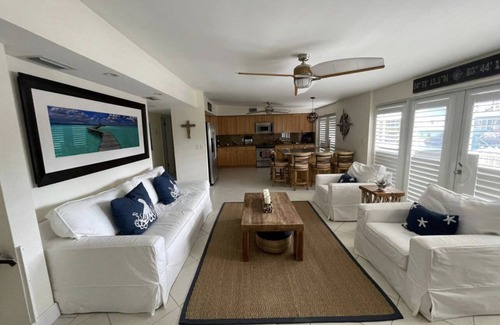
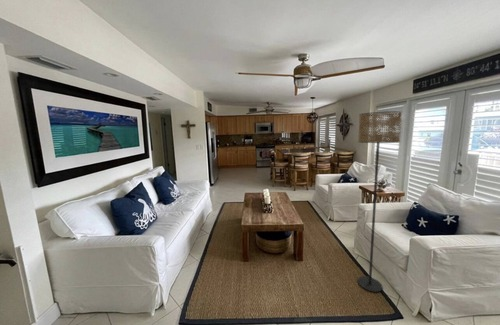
+ floor lamp [357,110,403,293]
